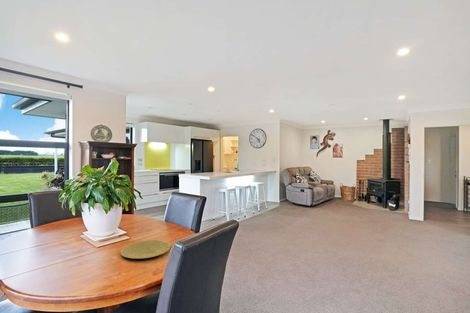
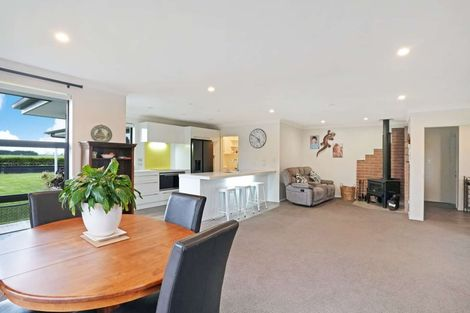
- plate [120,239,172,260]
